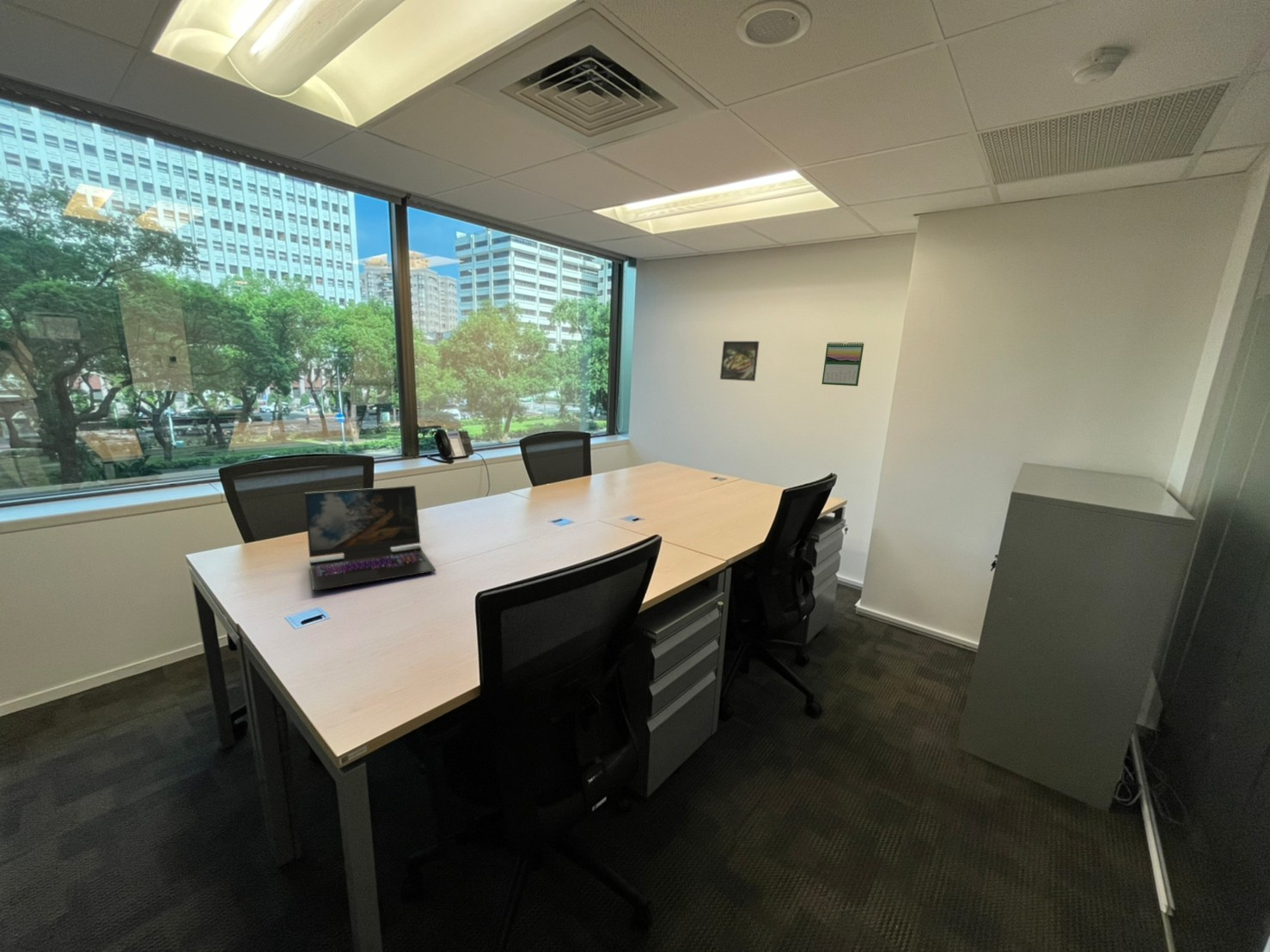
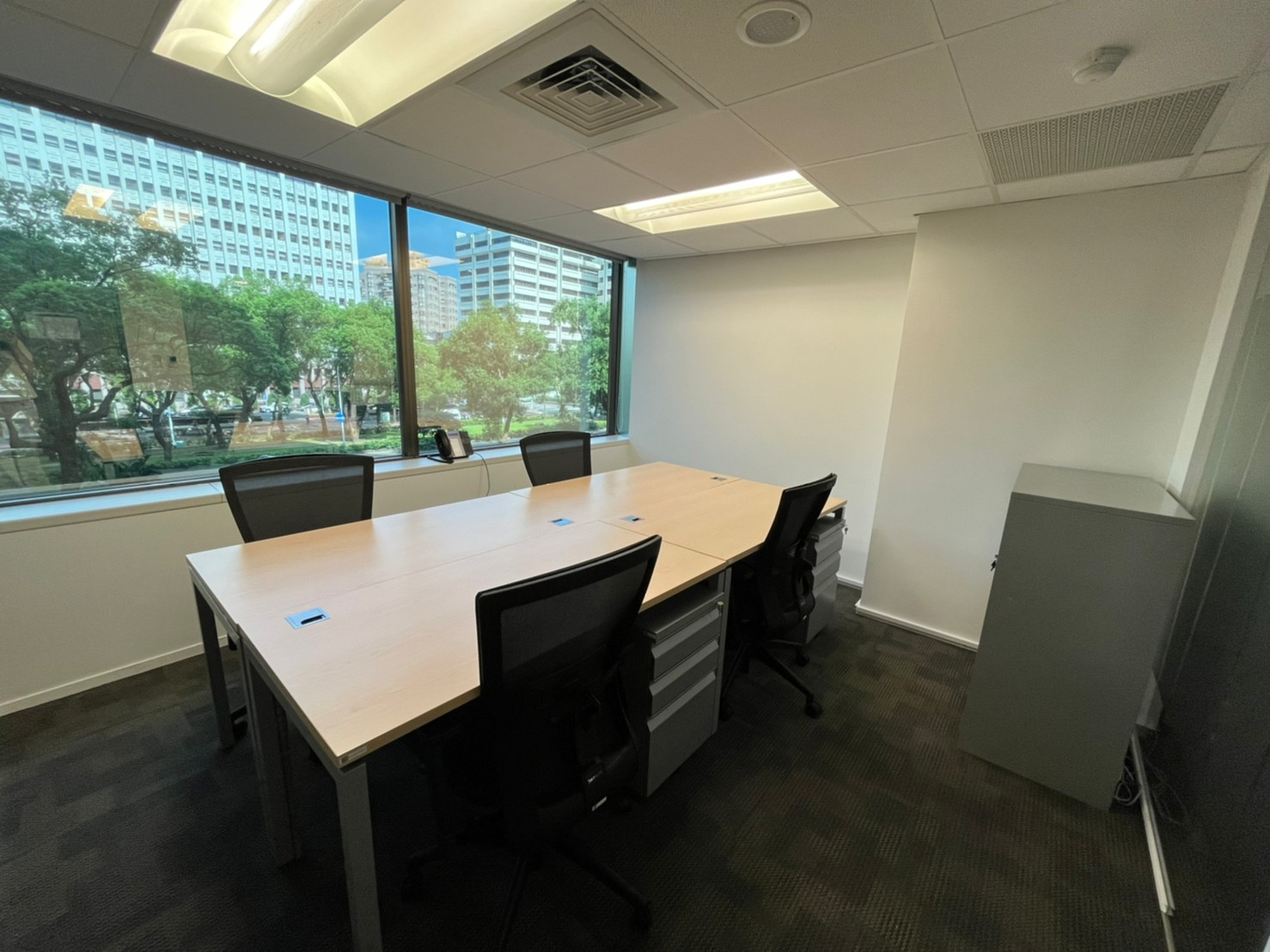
- laptop [304,485,437,592]
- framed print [719,340,760,382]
- calendar [821,341,864,387]
